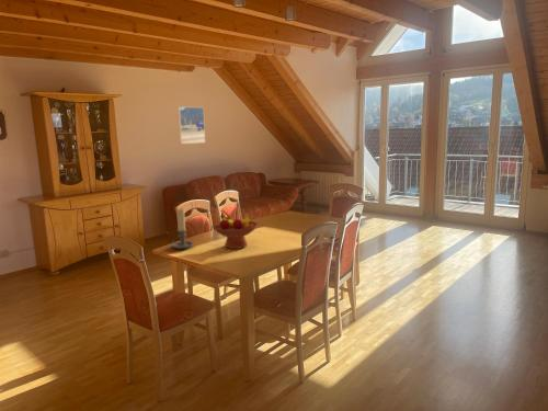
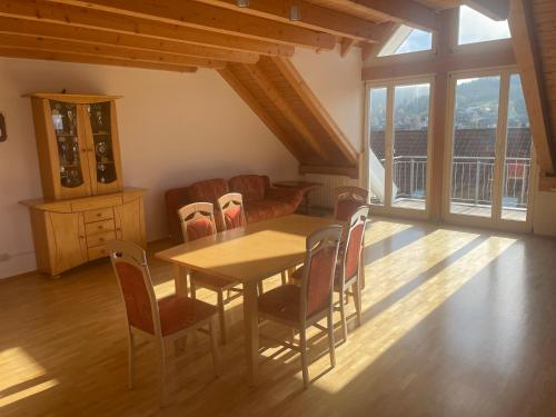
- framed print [176,105,206,145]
- candle holder [170,207,195,250]
- fruit bowl [212,214,259,250]
